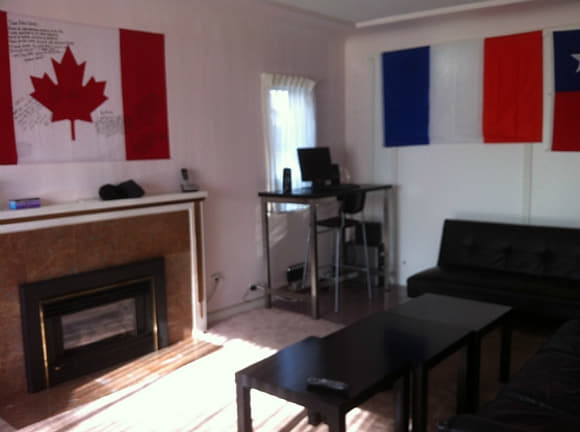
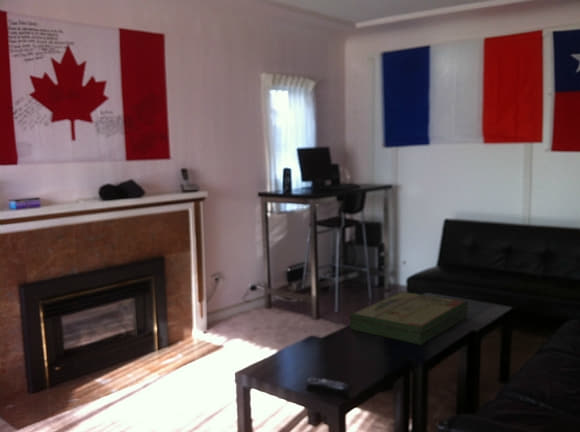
+ board game [348,290,469,346]
